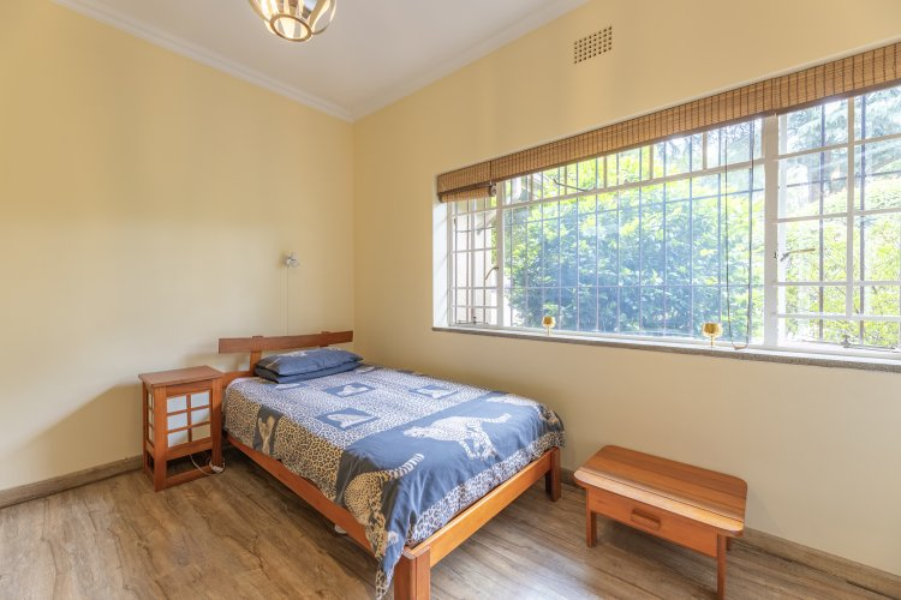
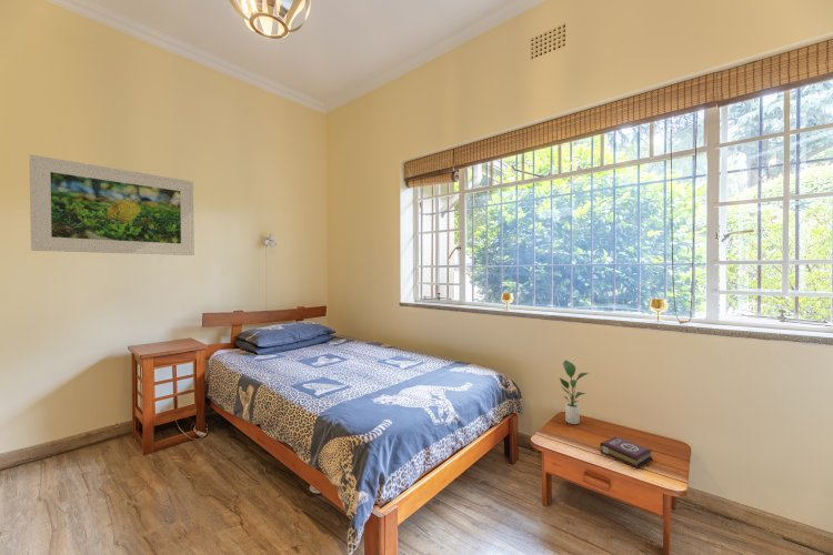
+ potted plant [559,359,590,425]
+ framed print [28,153,195,256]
+ book [599,435,654,470]
